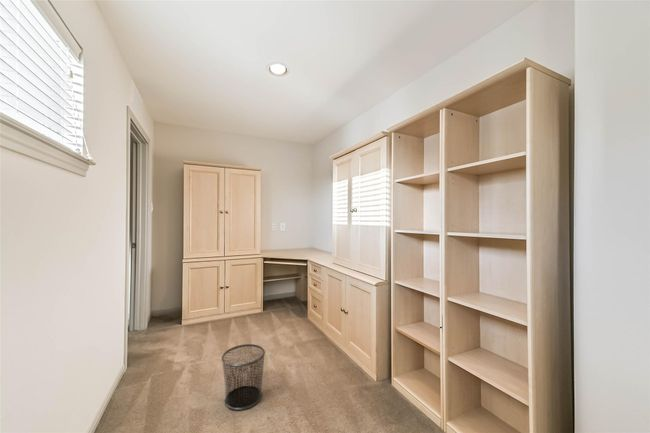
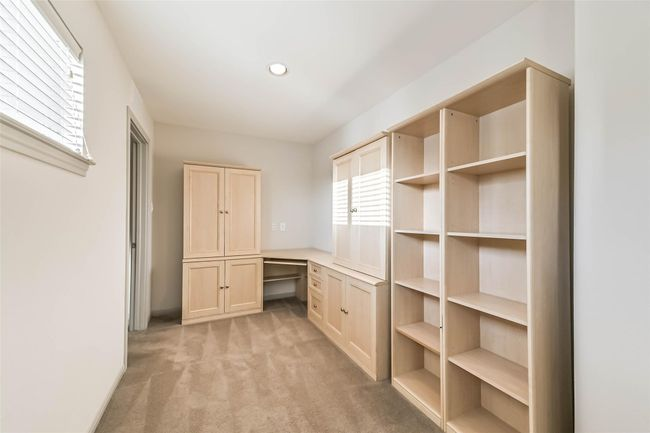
- waste bin [221,343,266,411]
